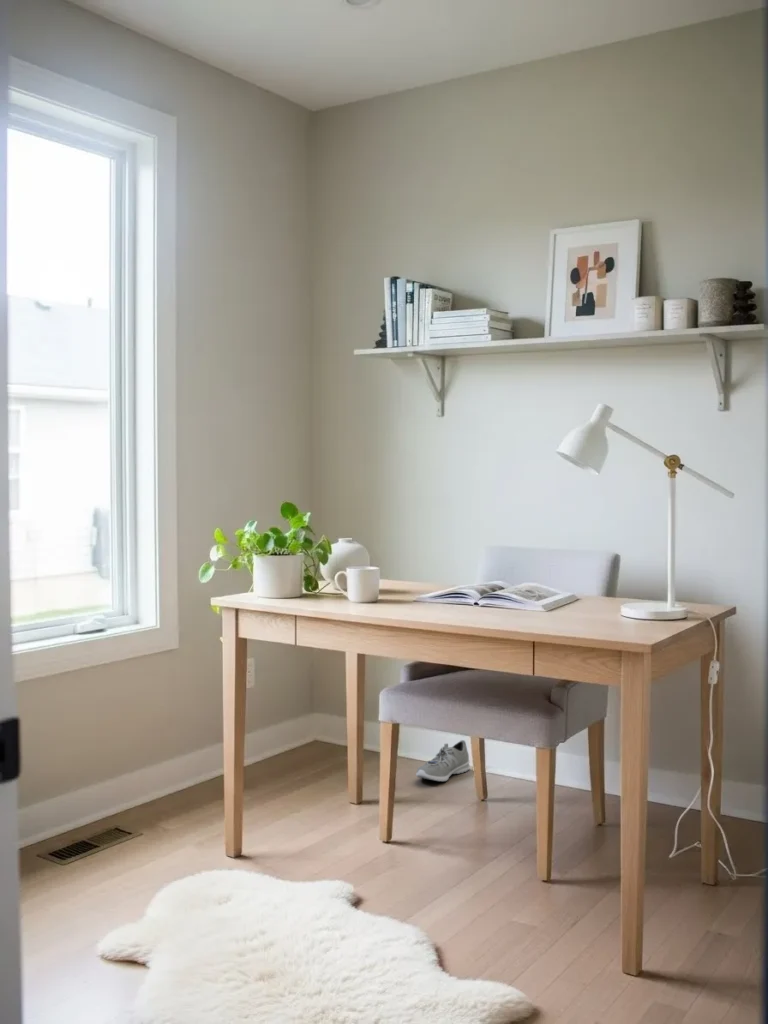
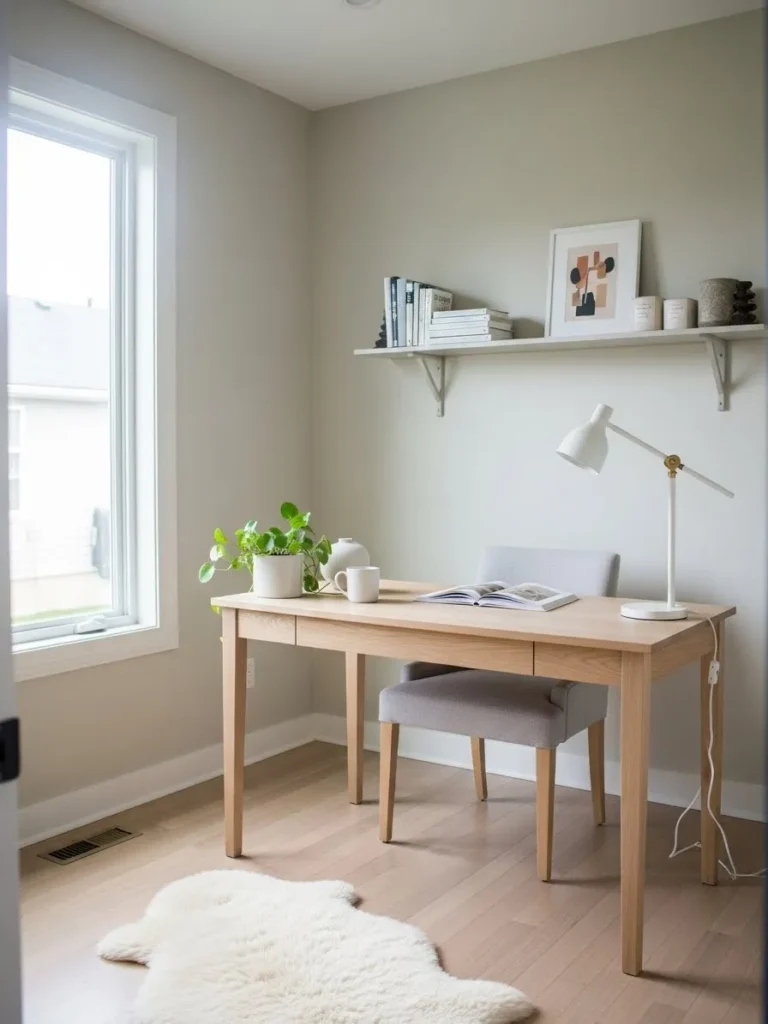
- sneaker [415,739,471,783]
